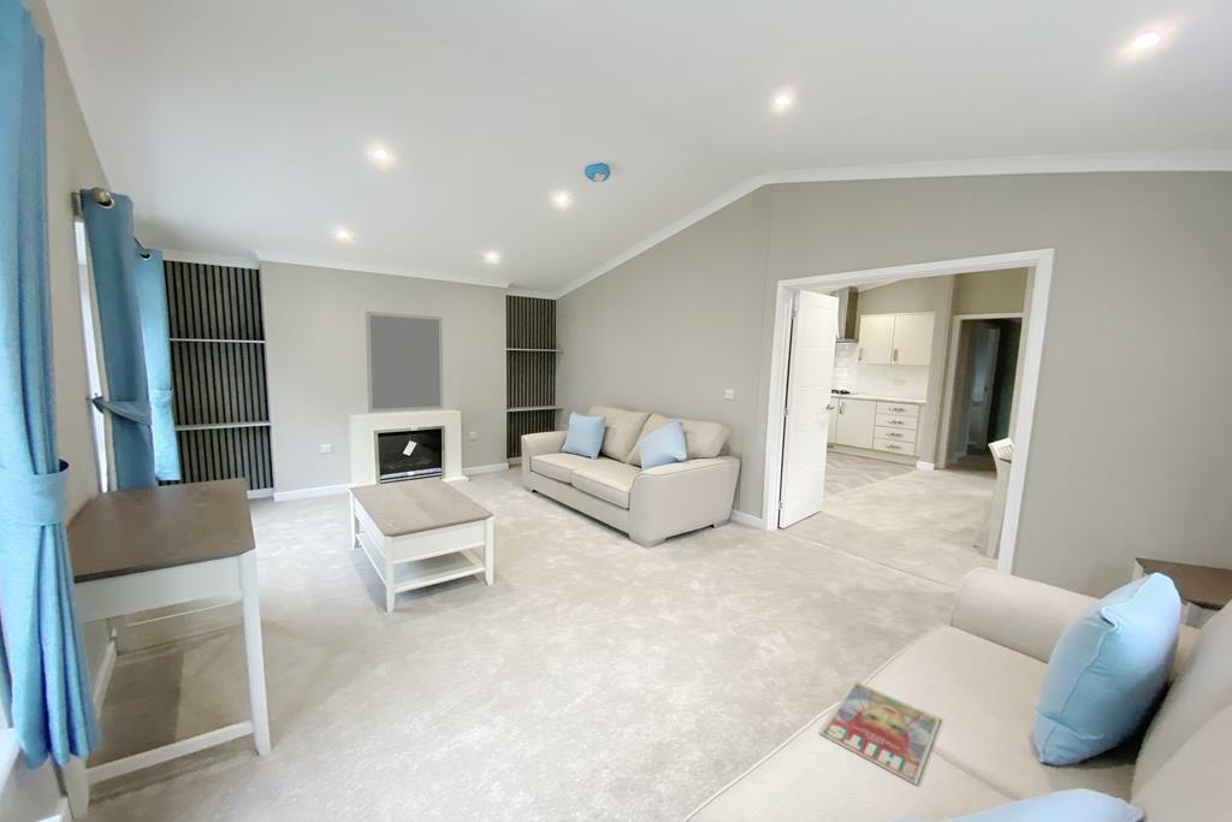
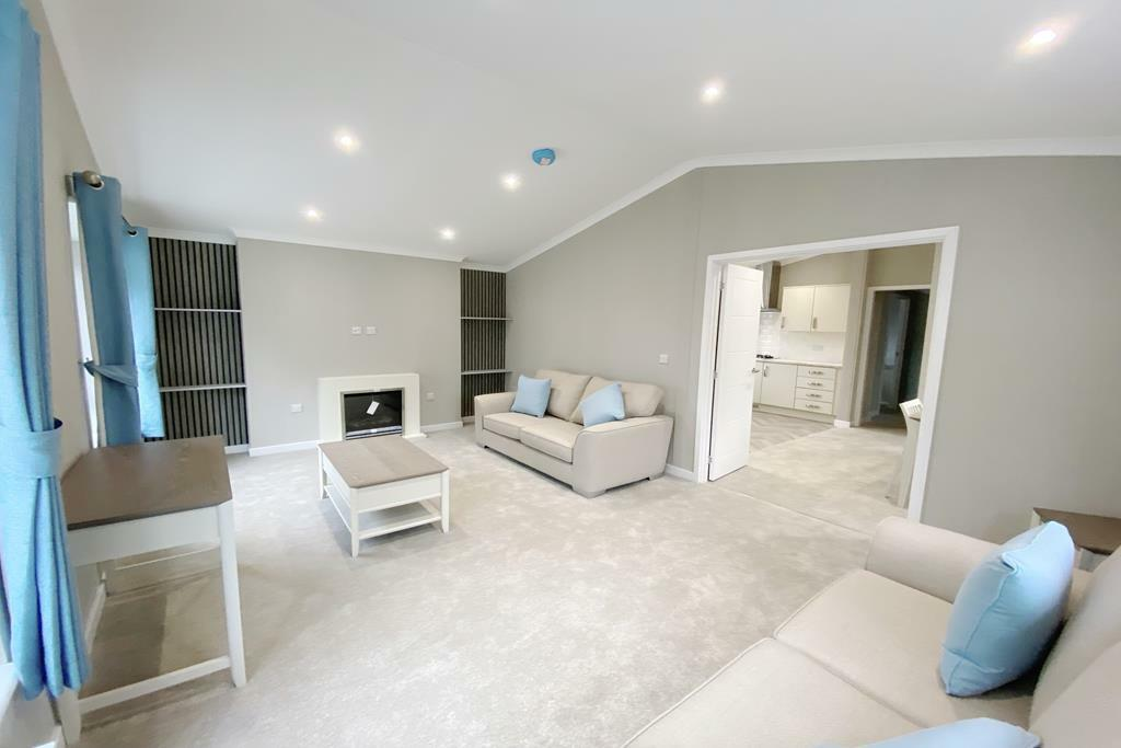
- home mirror [365,311,444,414]
- magazine [818,680,942,786]
